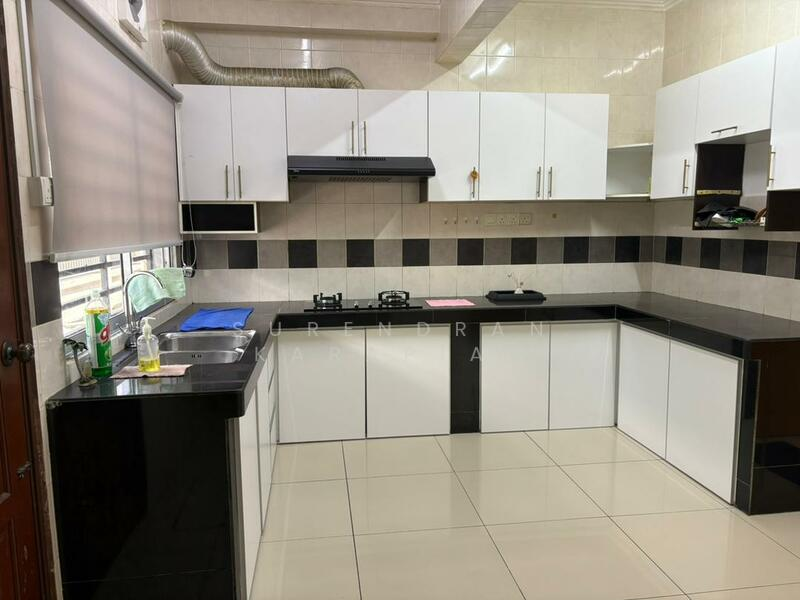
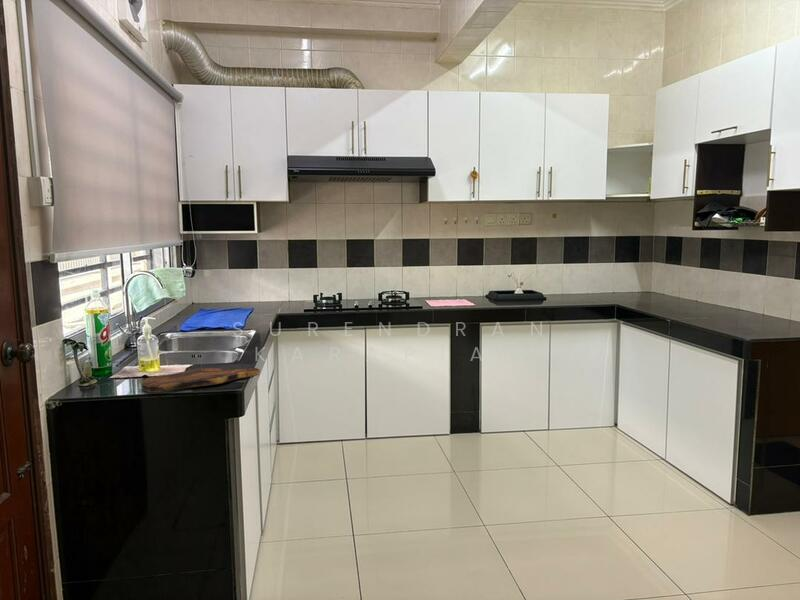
+ cutting board [141,367,261,393]
